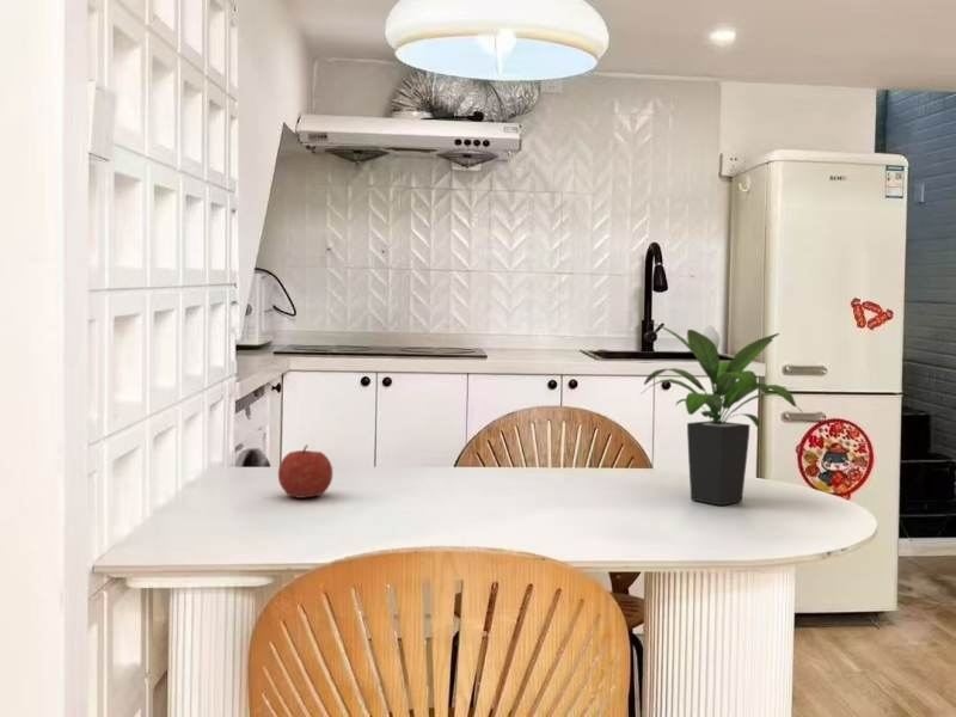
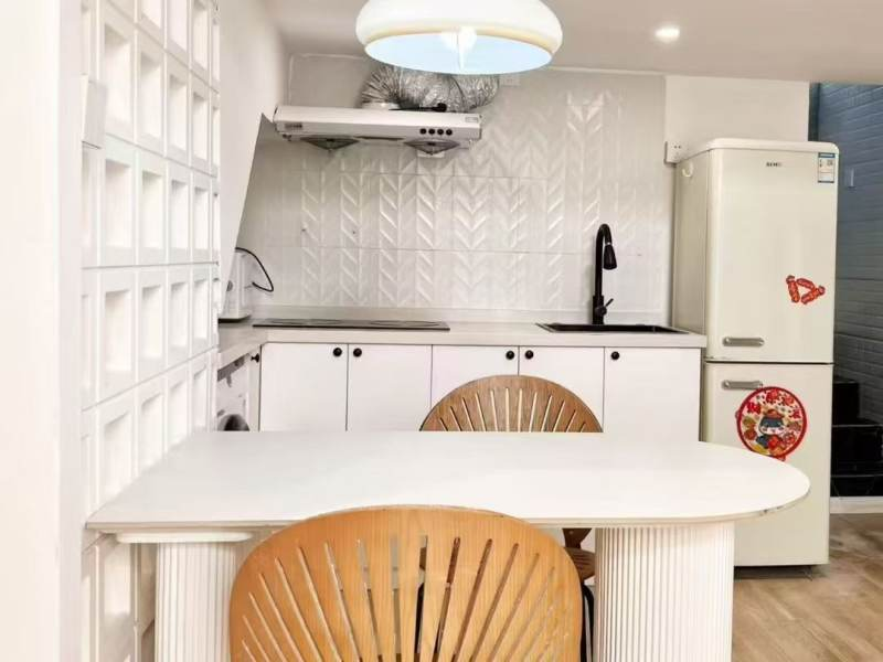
- potted plant [638,321,804,507]
- fruit [277,443,333,500]
